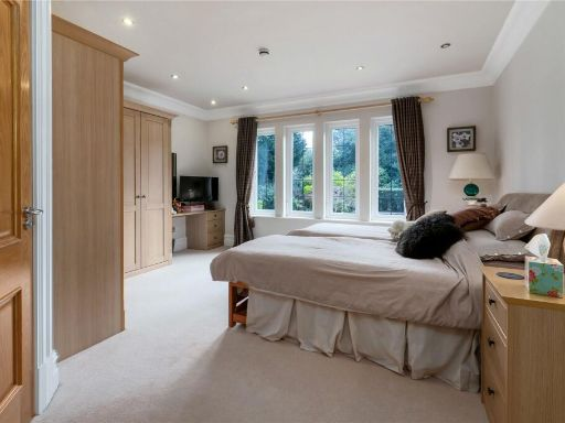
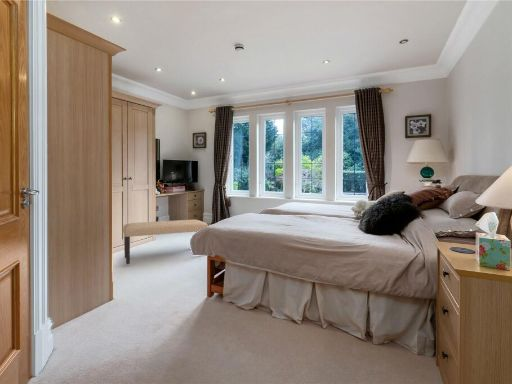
+ bench [122,219,209,265]
